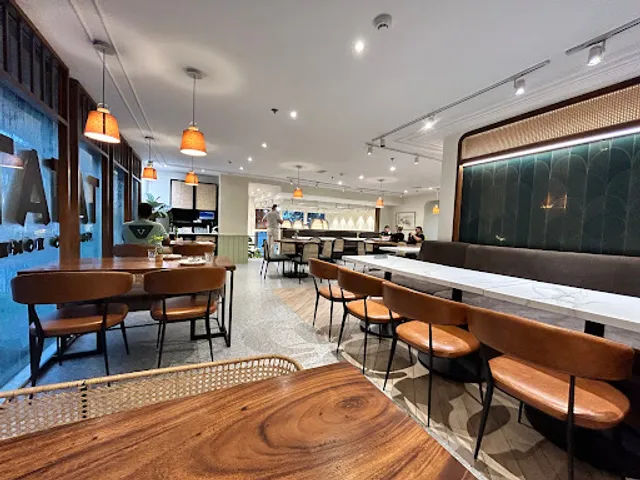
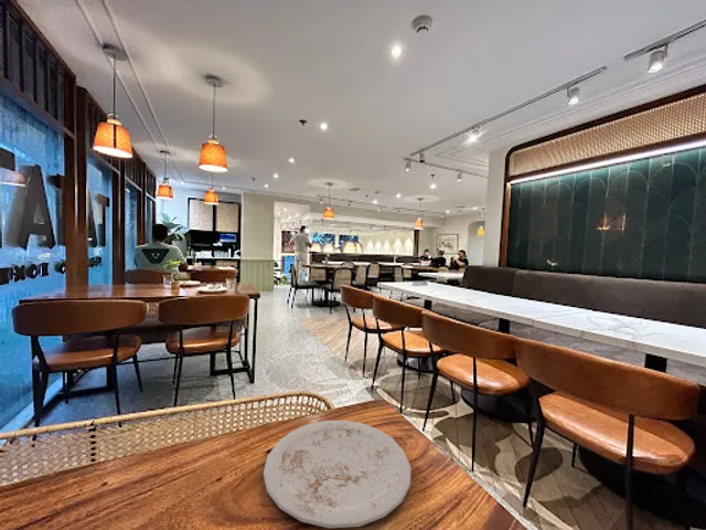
+ plate [263,420,413,529]
